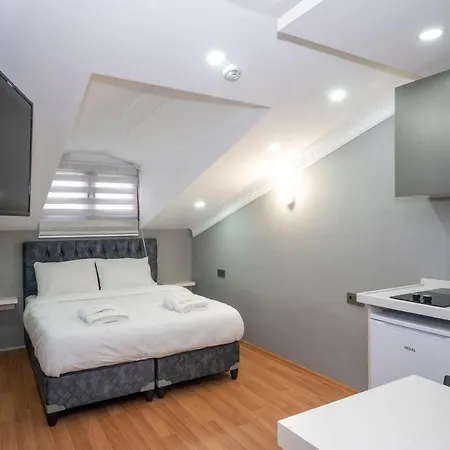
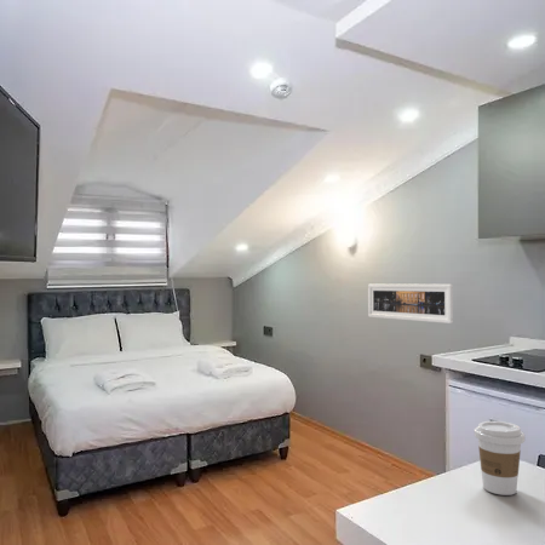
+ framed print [367,283,454,325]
+ coffee cup [474,420,526,497]
